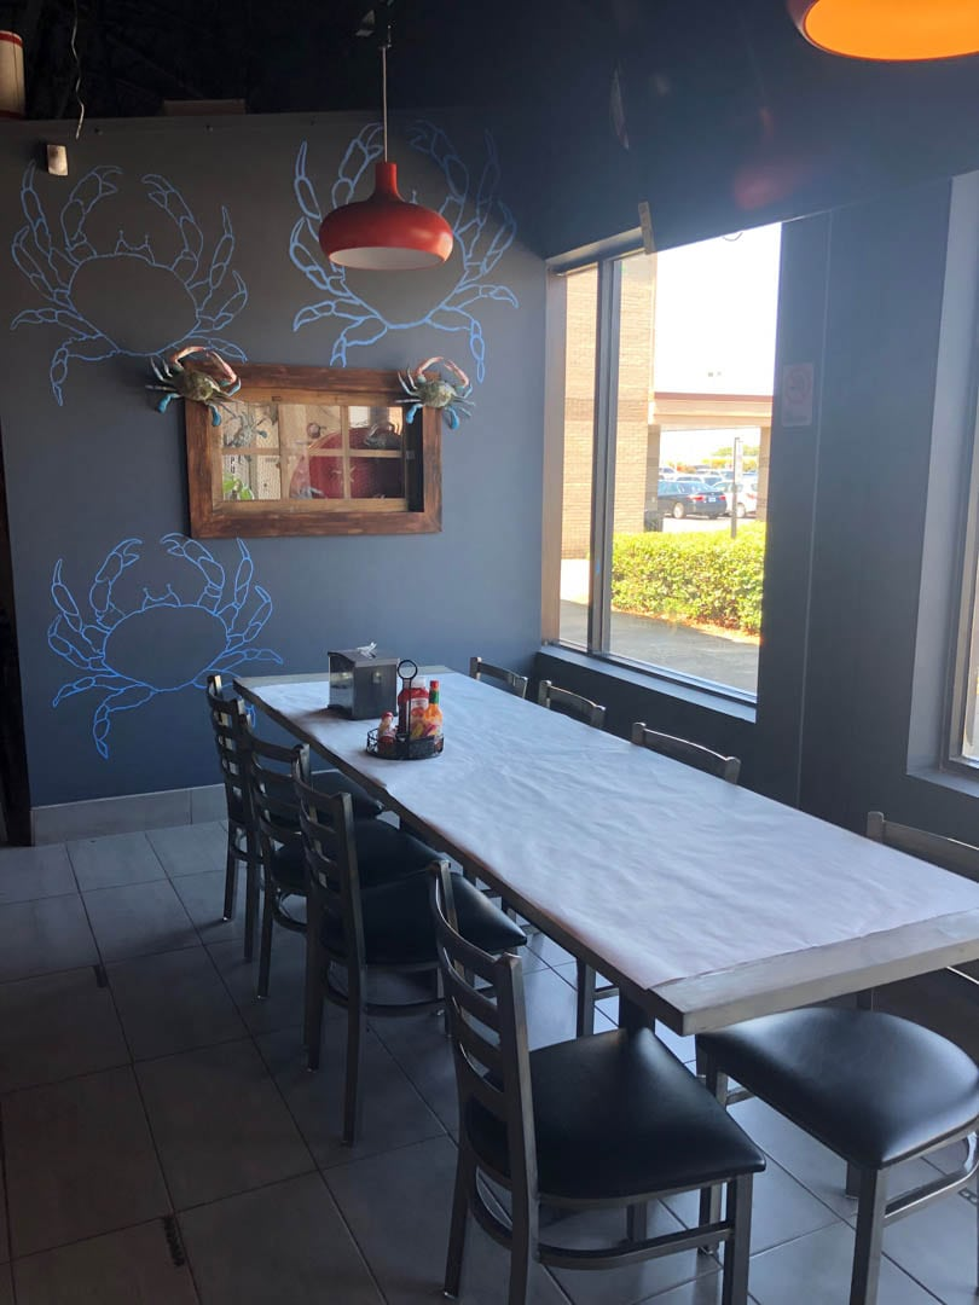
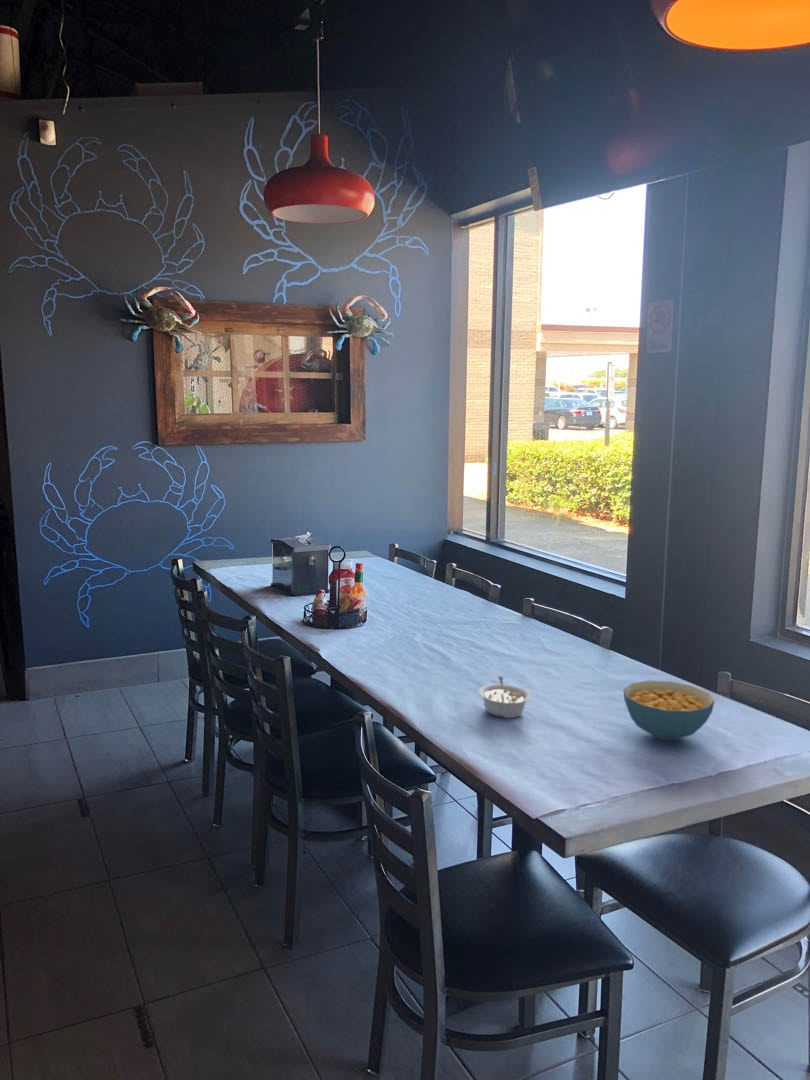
+ legume [477,675,532,719]
+ cereal bowl [622,680,715,741]
